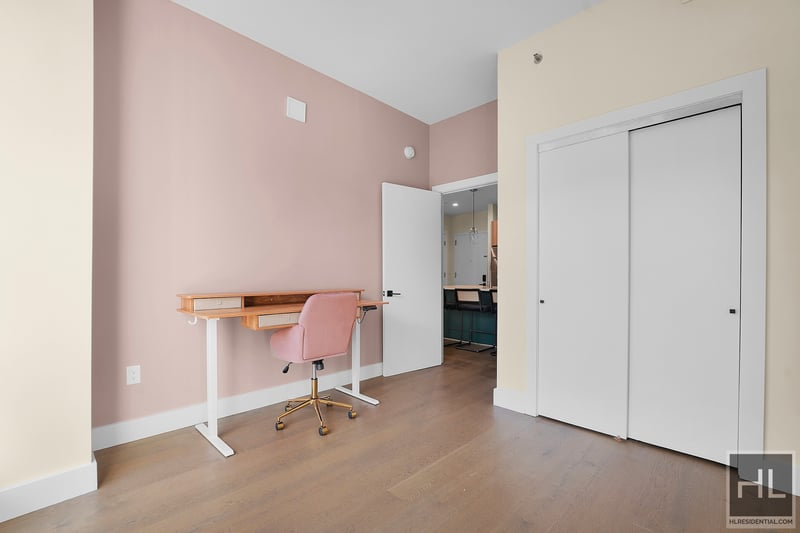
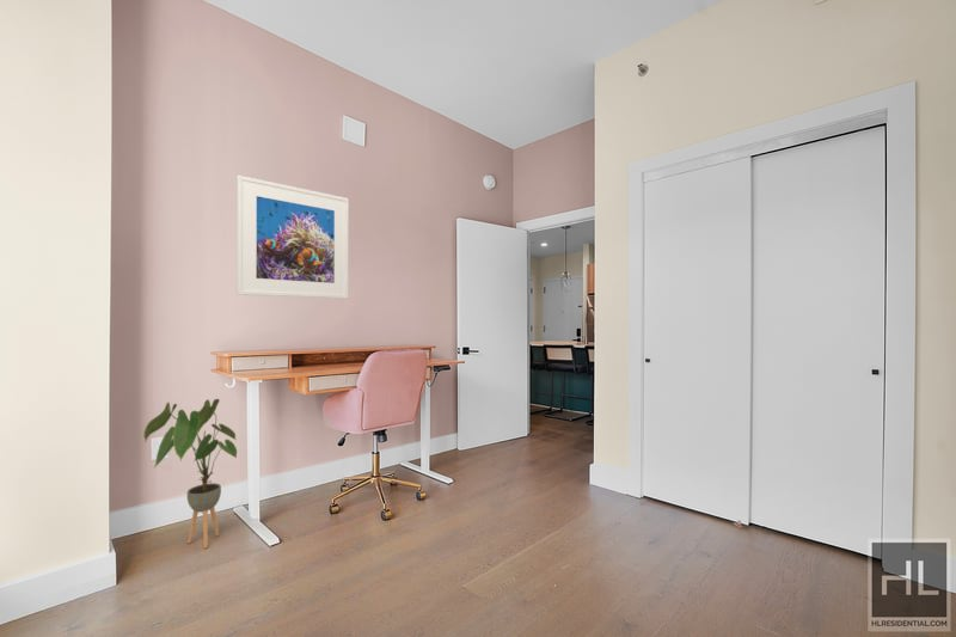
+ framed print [235,174,349,300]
+ house plant [142,398,238,550]
